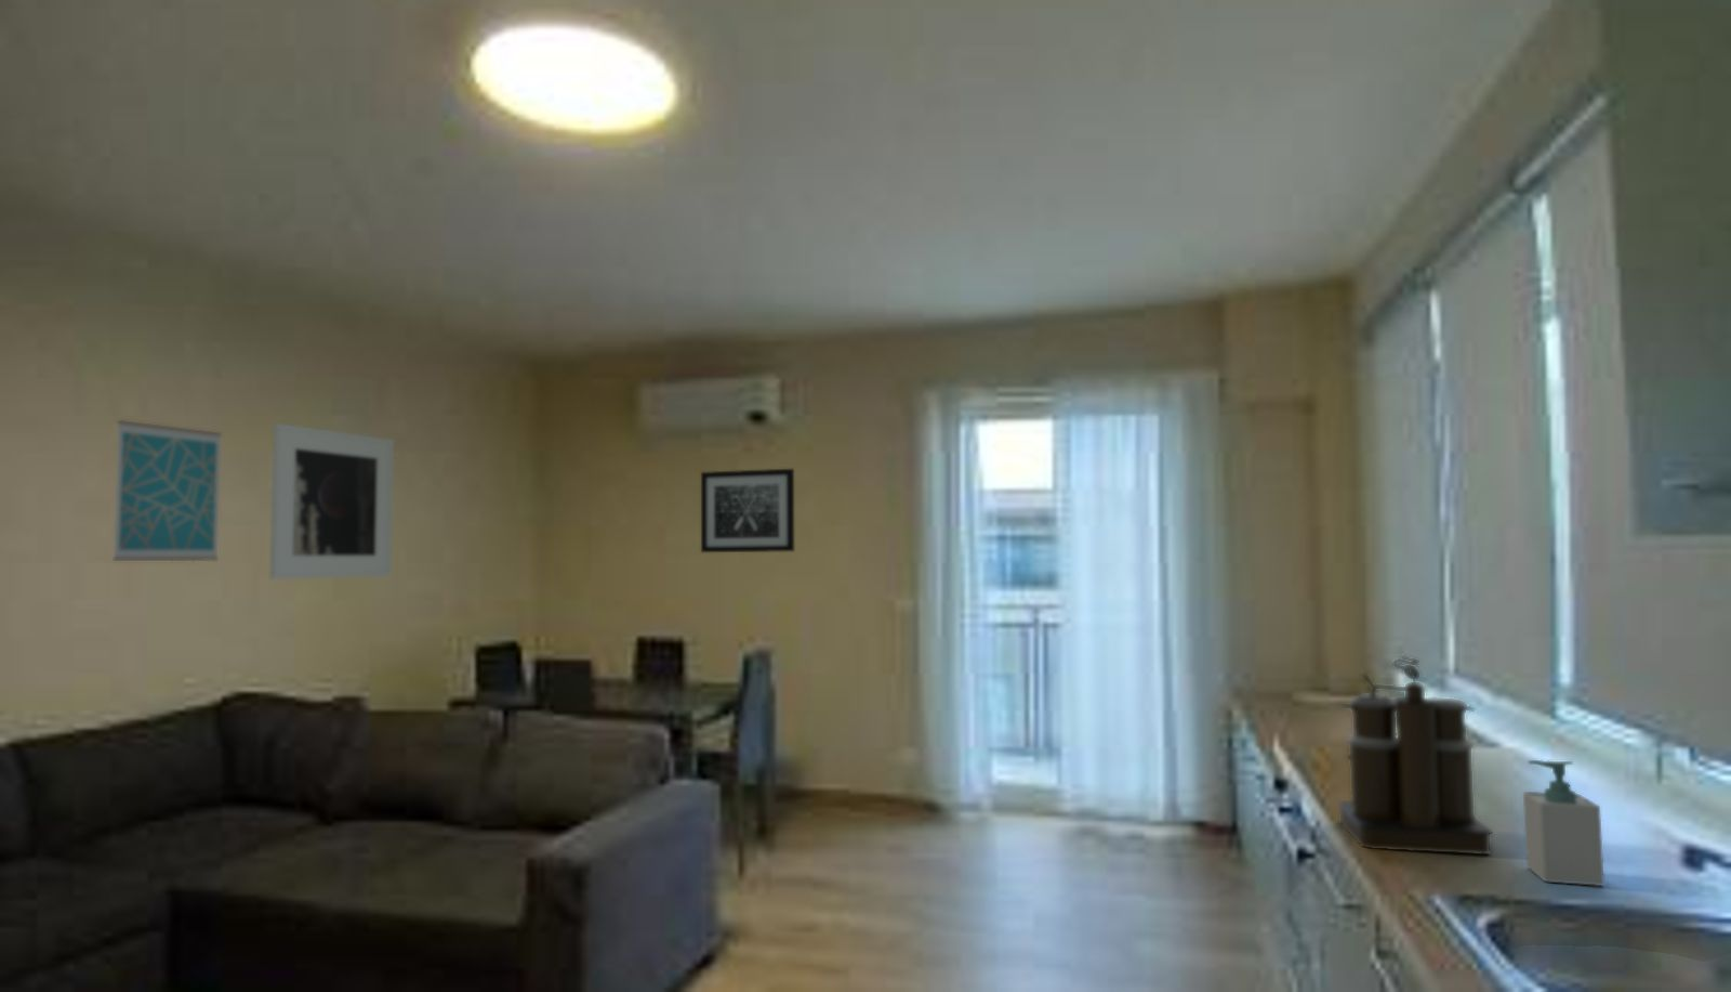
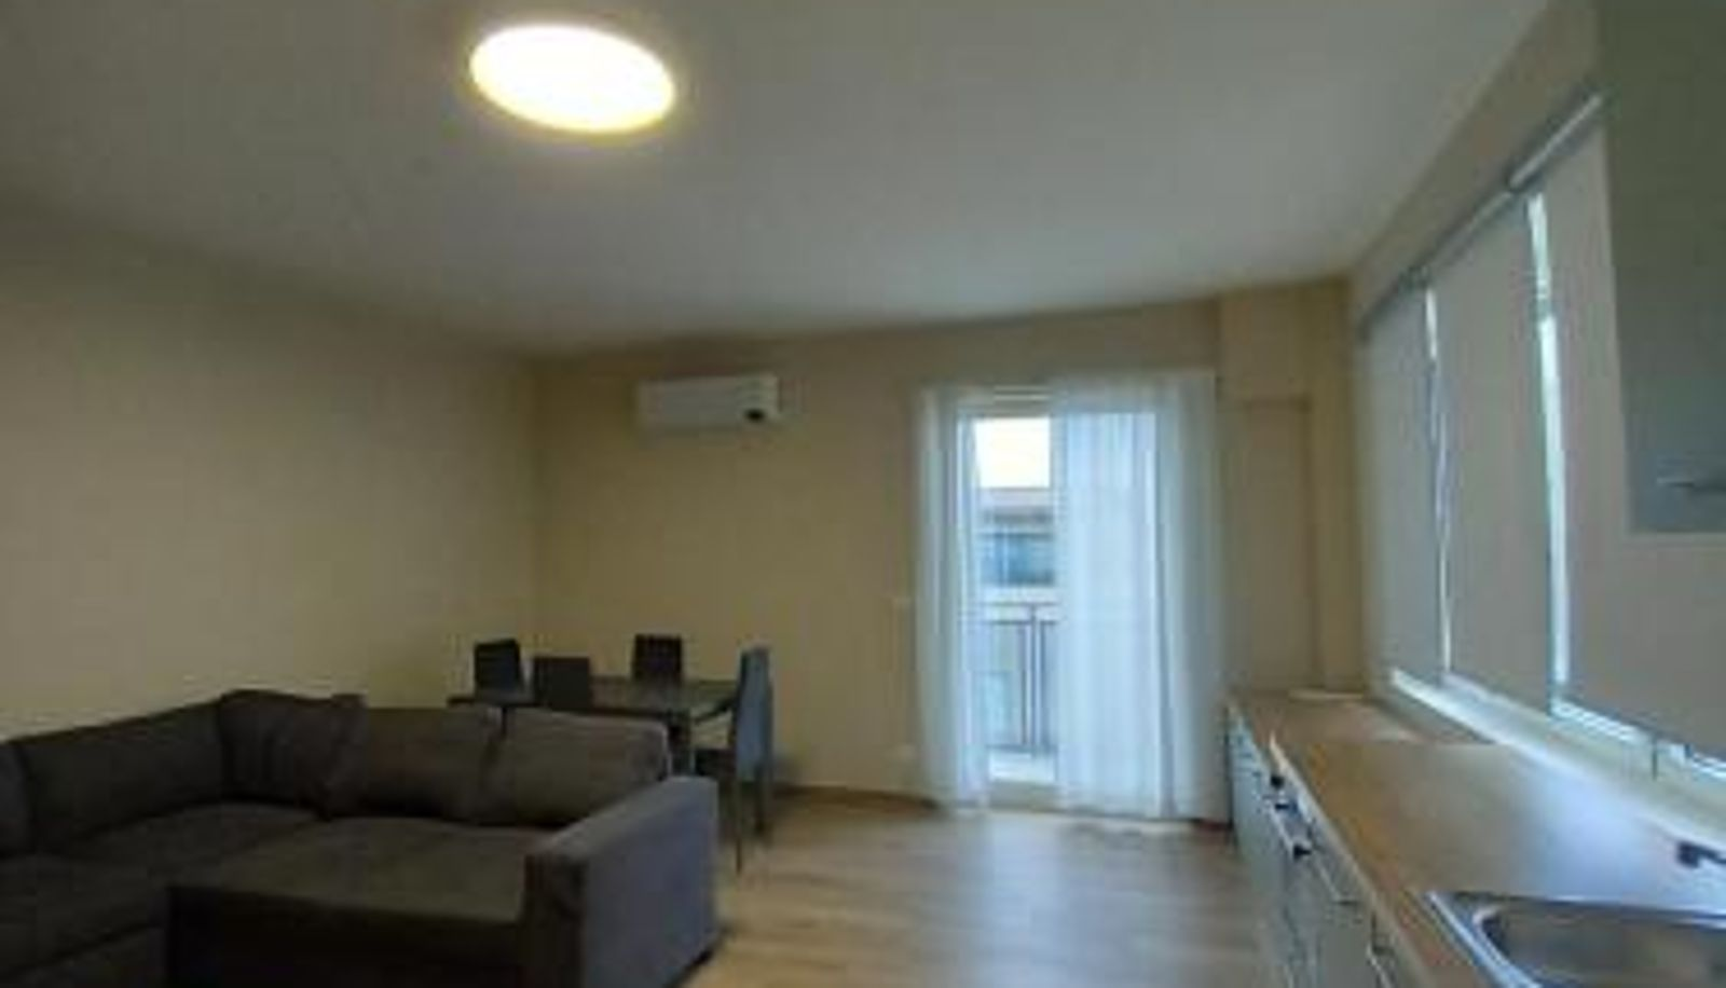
- wall art [112,419,222,563]
- soap bottle [1522,759,1605,887]
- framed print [269,422,395,580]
- coffee maker [1336,654,1494,855]
- wall art [700,467,795,553]
